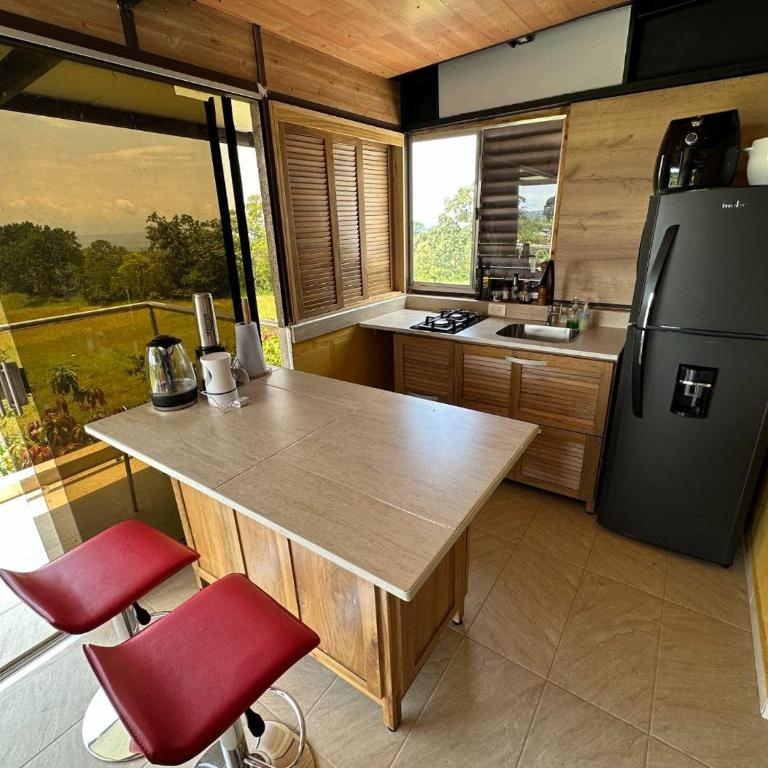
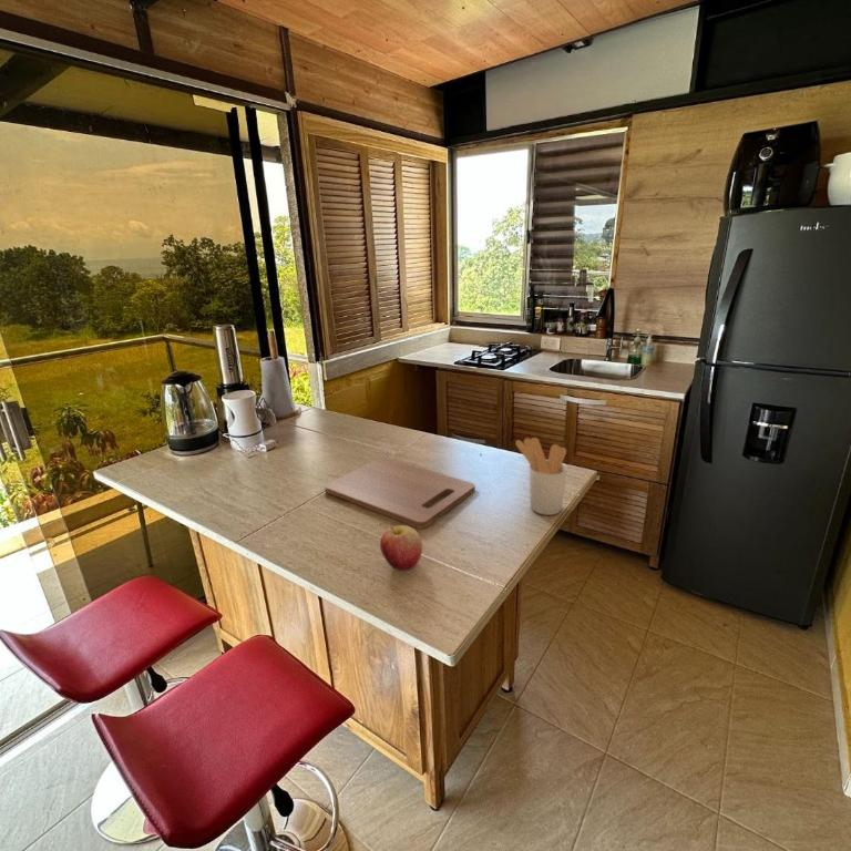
+ cutting board [324,457,476,529]
+ apple [379,524,423,573]
+ utensil holder [514,437,568,516]
